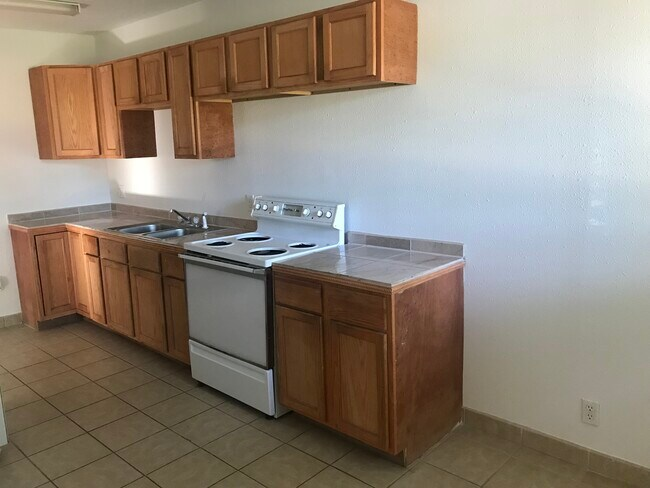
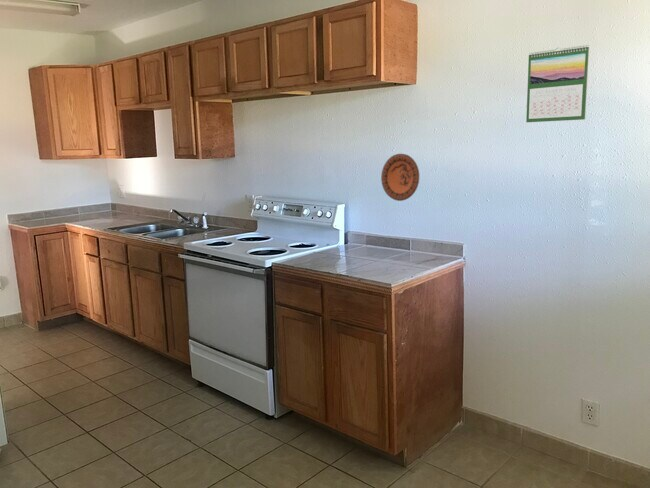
+ calendar [525,44,590,123]
+ decorative plate [380,153,420,202]
